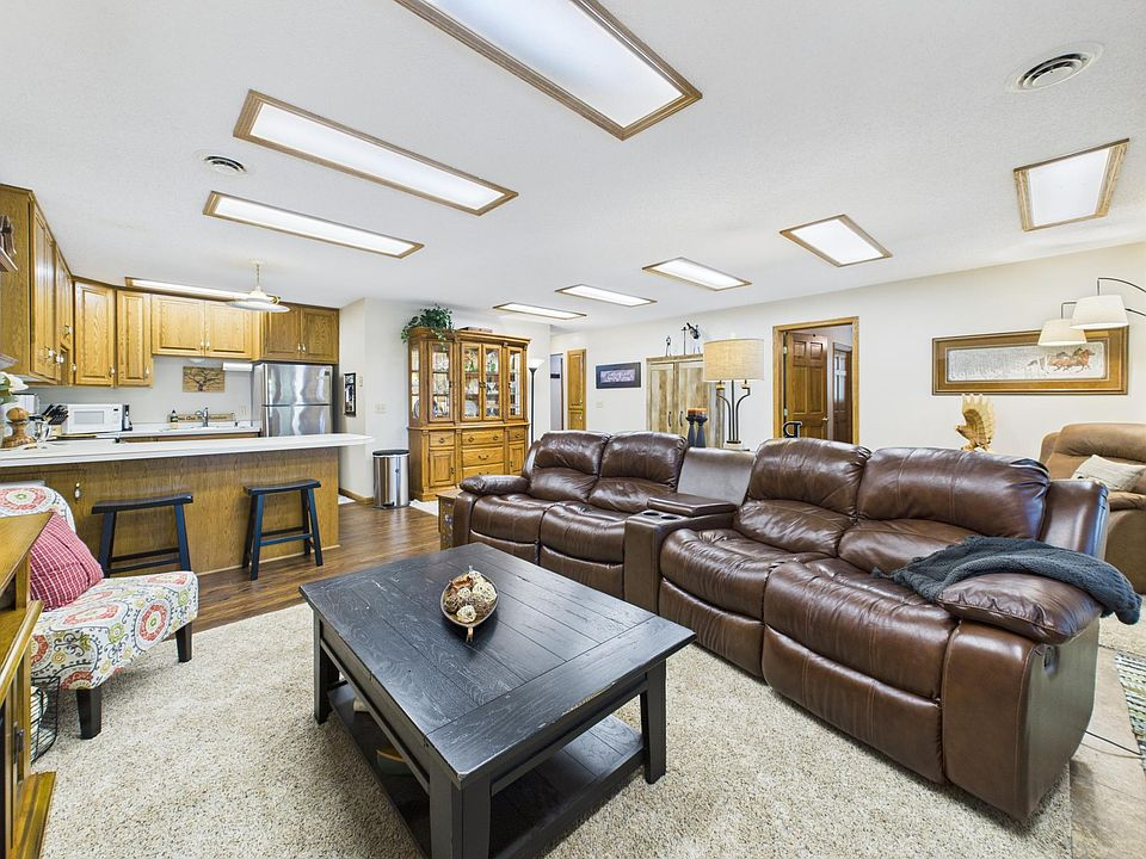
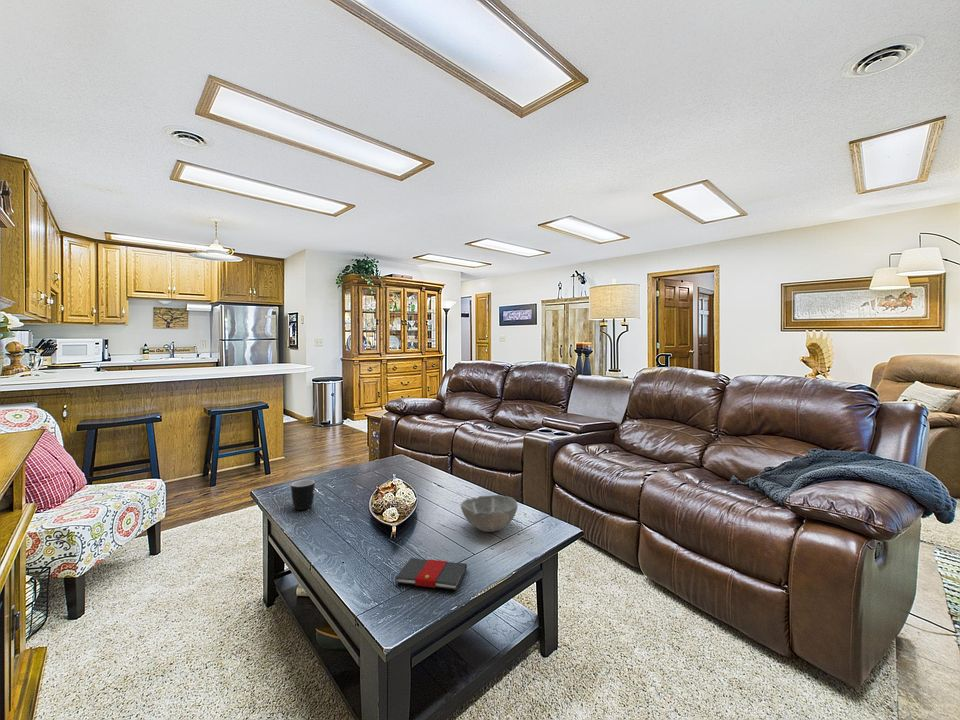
+ mug [290,479,316,511]
+ book [395,557,468,591]
+ bowl [460,494,518,533]
